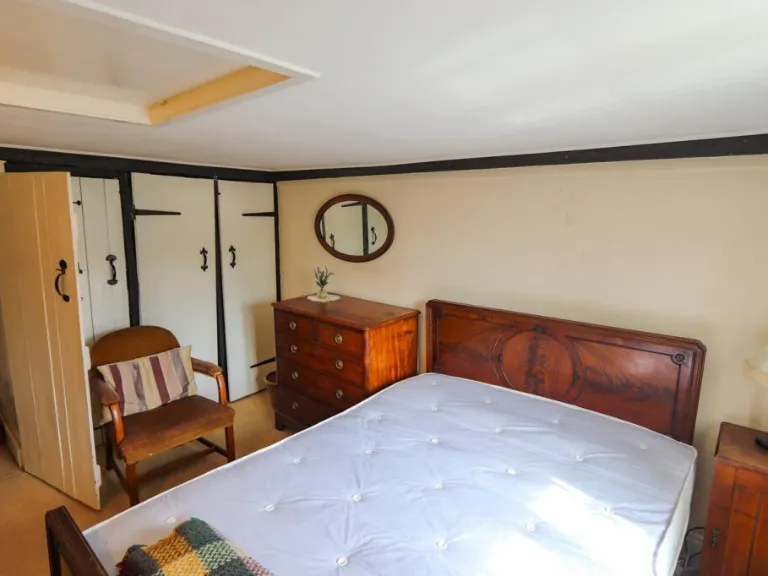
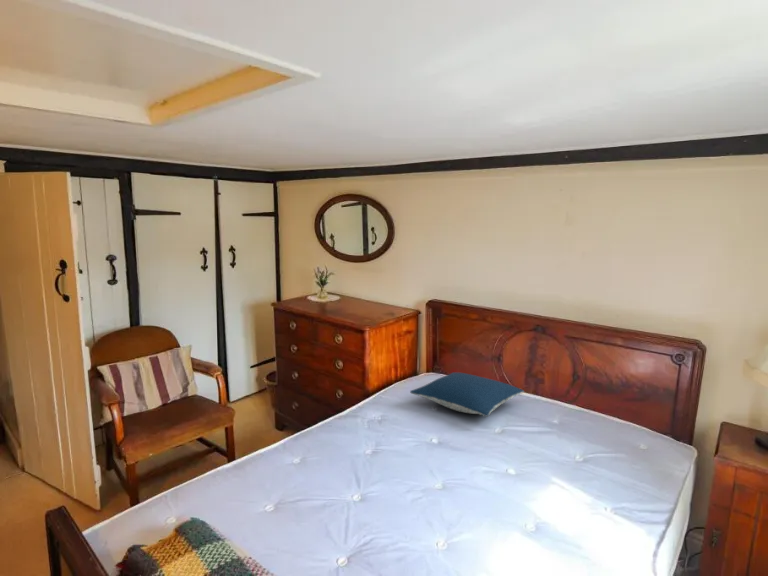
+ pillow [409,371,525,417]
